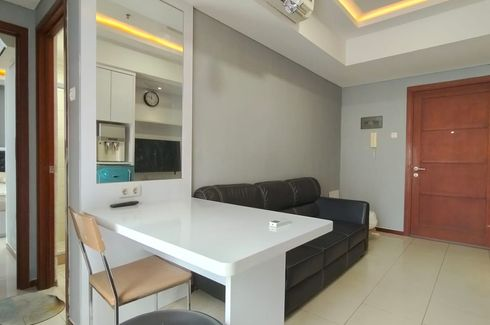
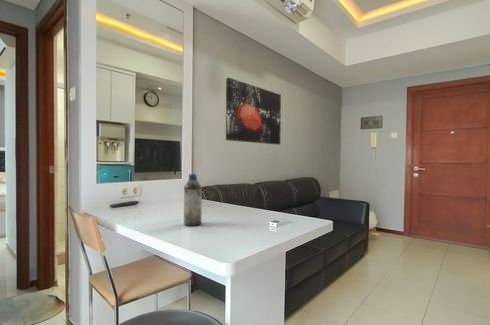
+ water bottle [183,173,203,227]
+ wall art [225,77,282,146]
